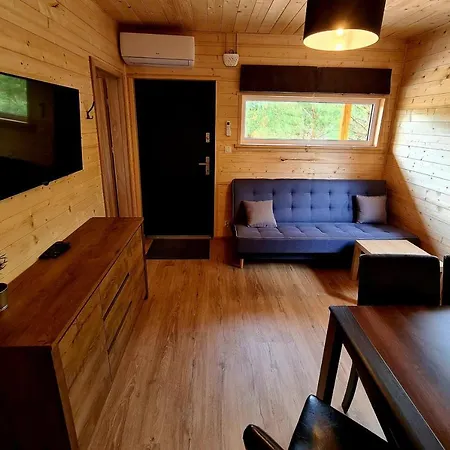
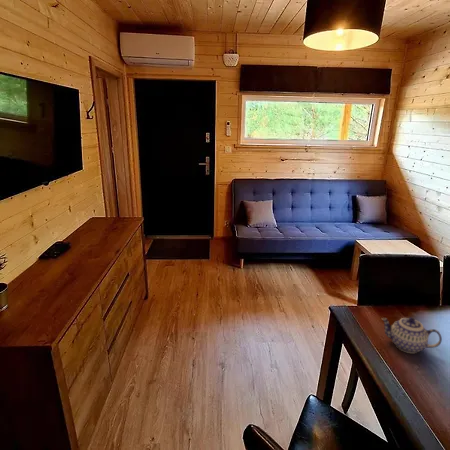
+ teapot [381,316,443,354]
